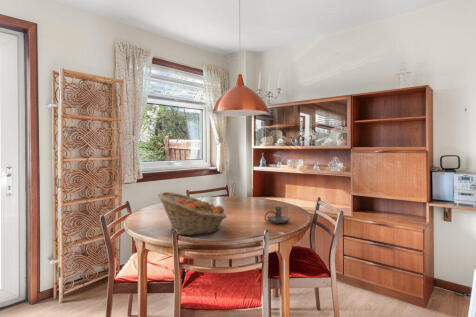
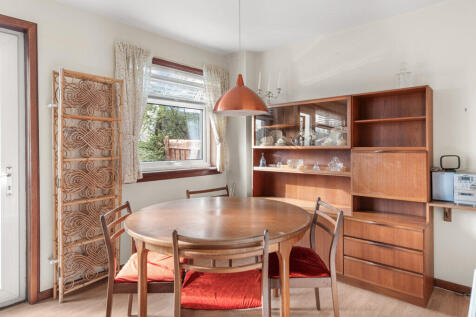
- candle holder [264,206,291,224]
- fruit basket [157,191,228,236]
